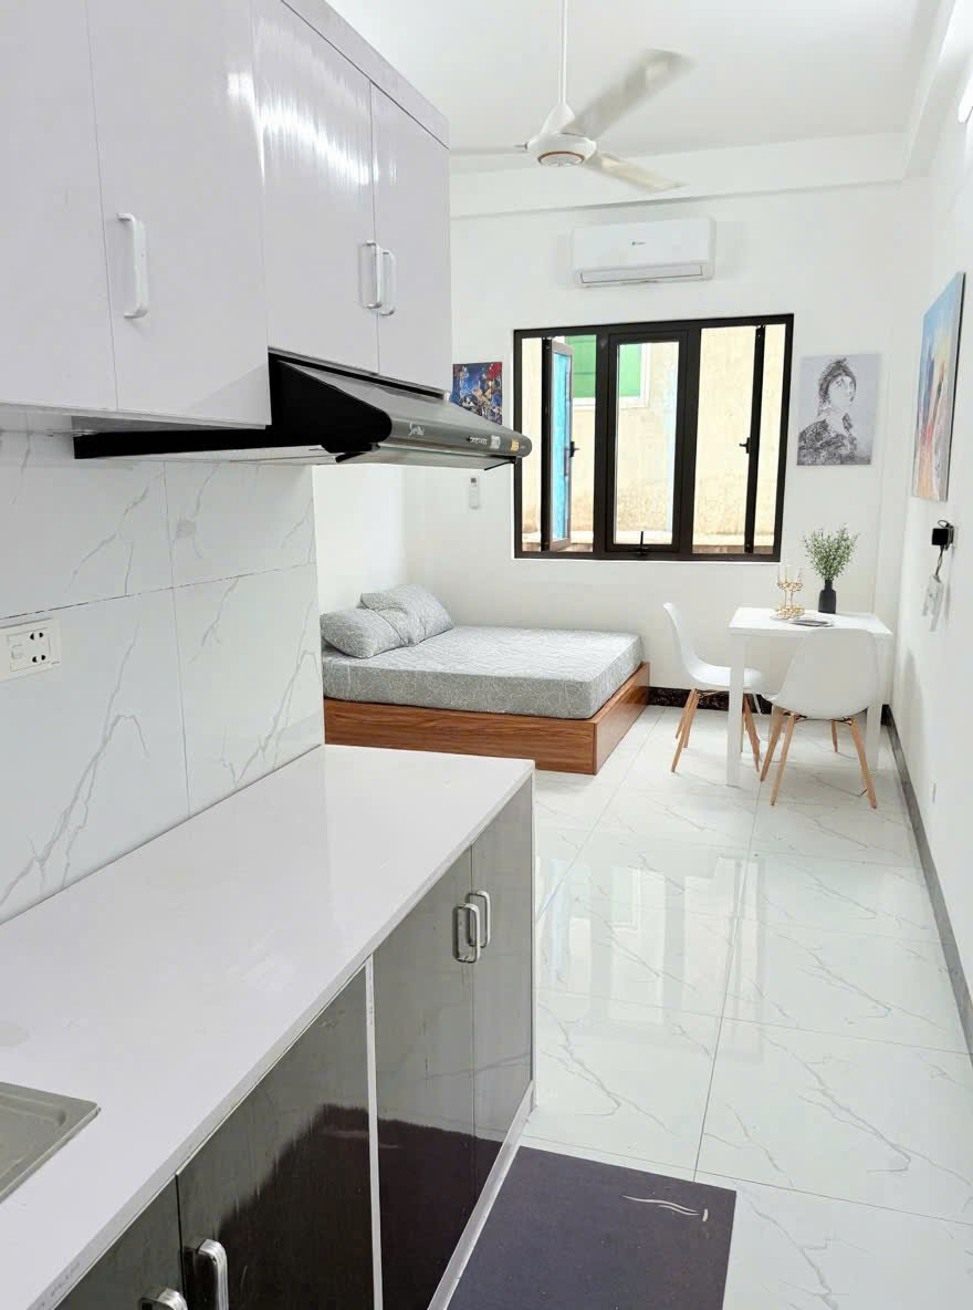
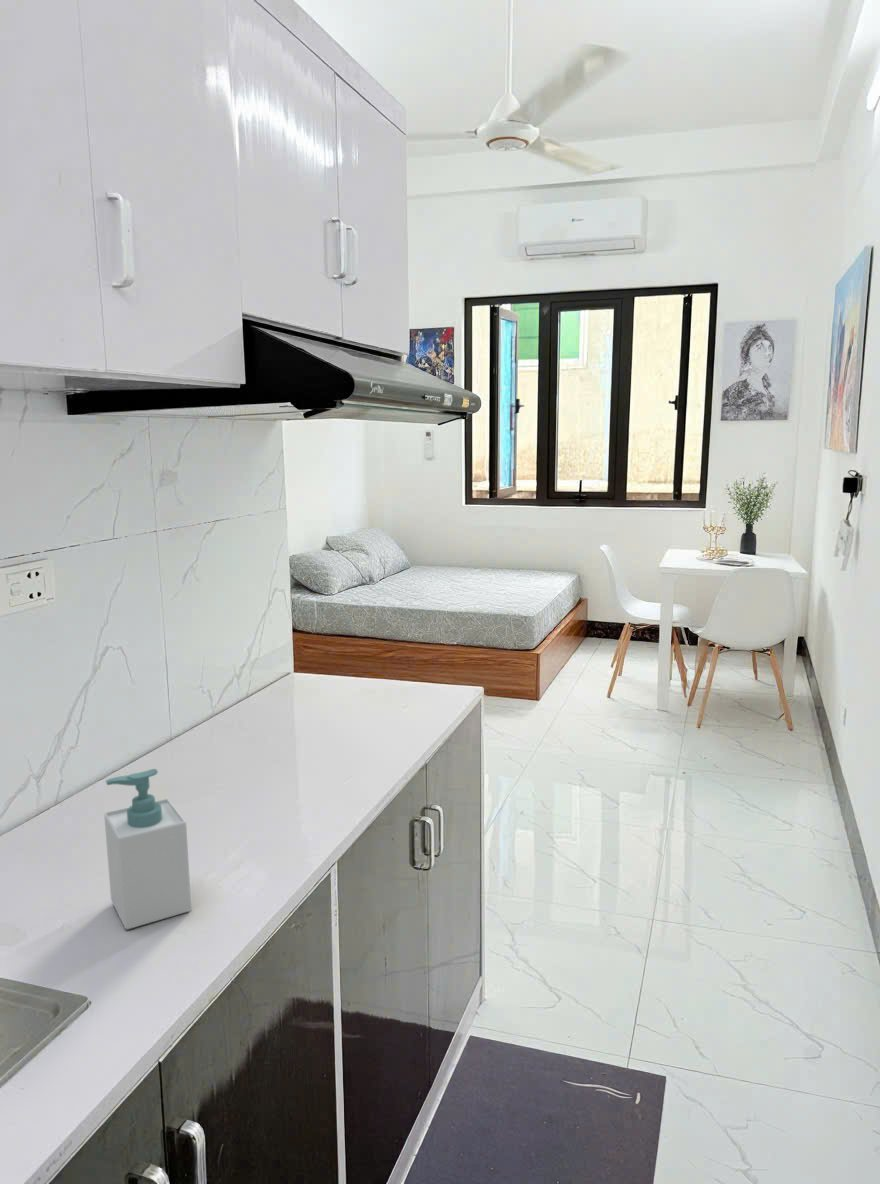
+ soap bottle [103,768,192,930]
